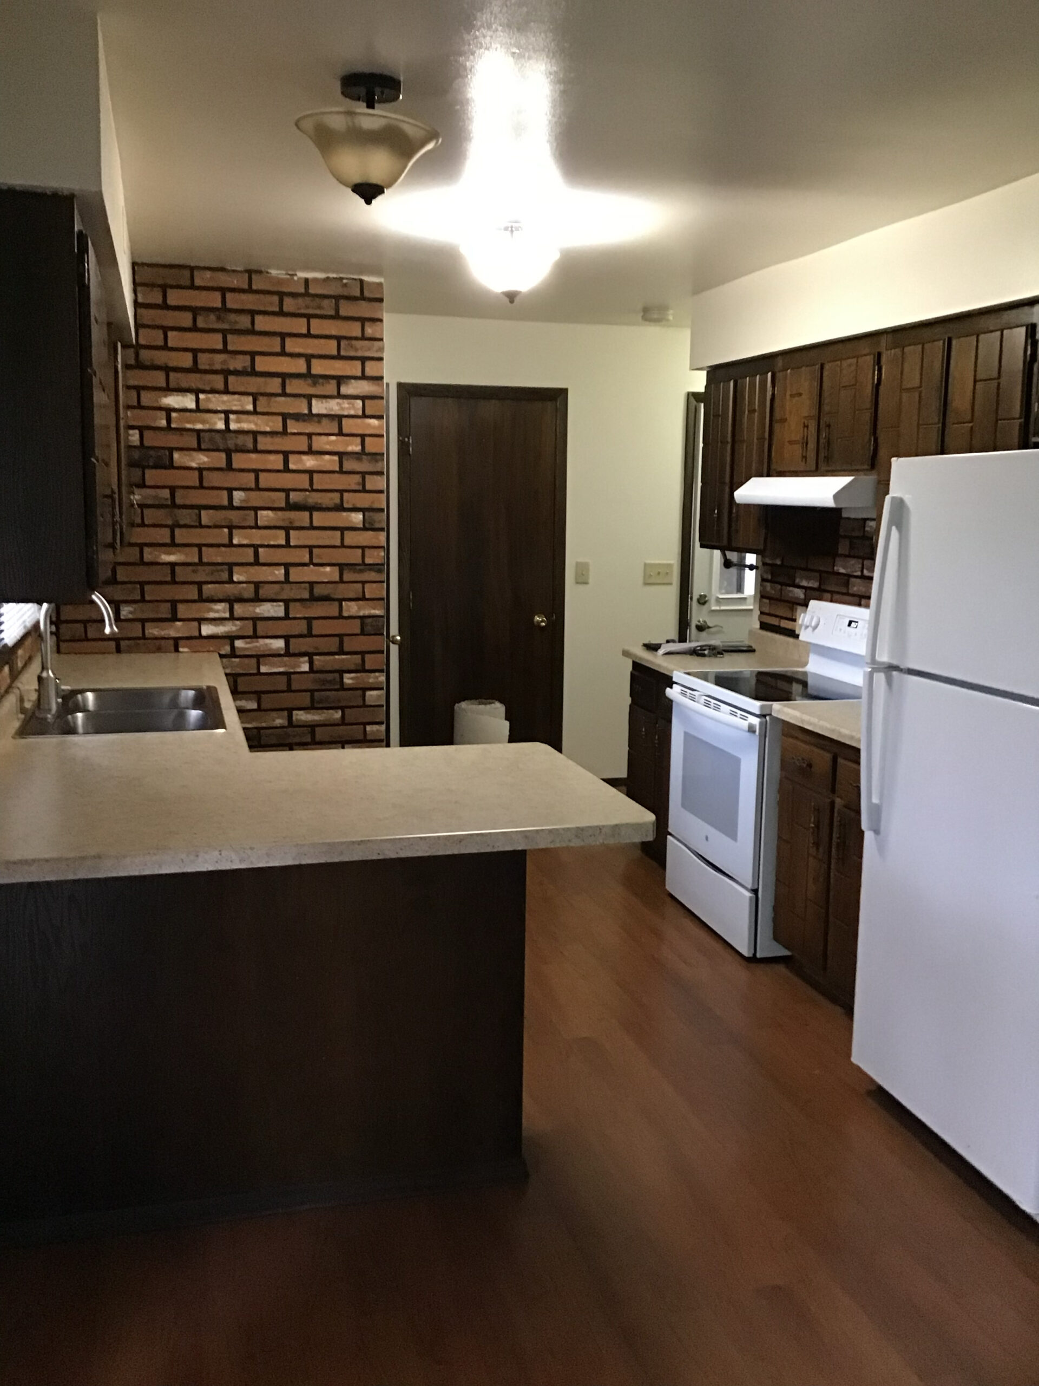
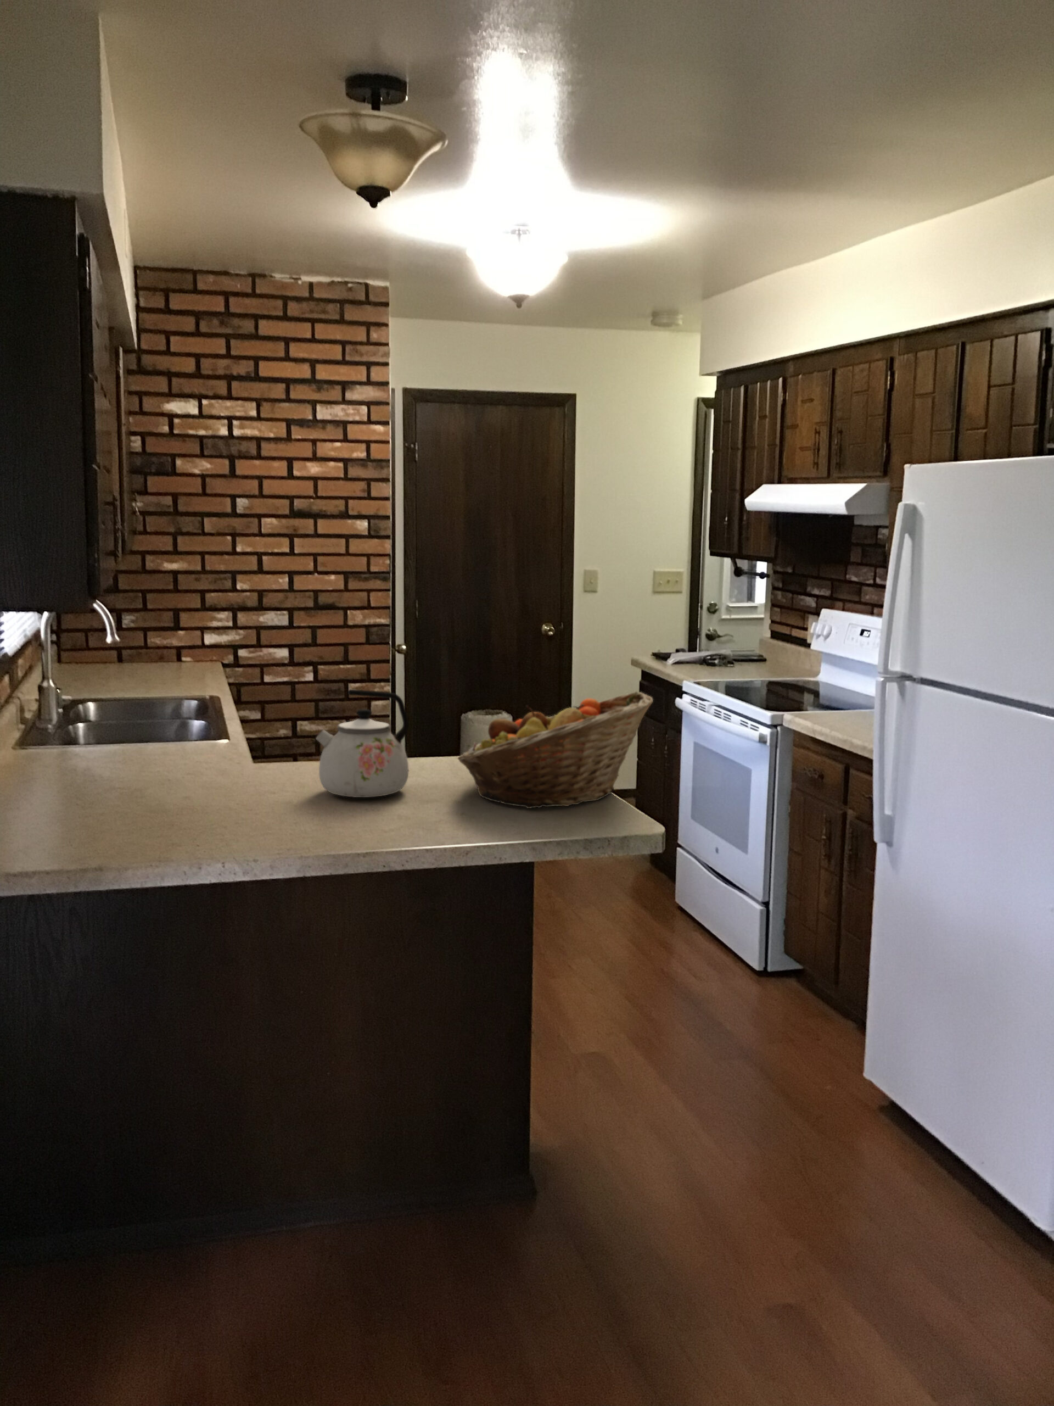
+ fruit basket [457,691,654,809]
+ kettle [316,689,410,798]
